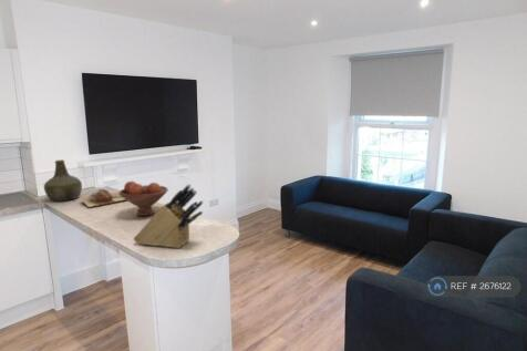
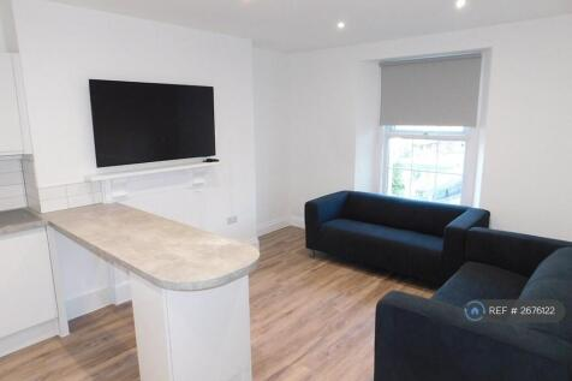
- bottle [43,158,83,202]
- fruit bowl [118,180,169,217]
- knife block [133,183,205,249]
- chopping board [80,188,126,208]
